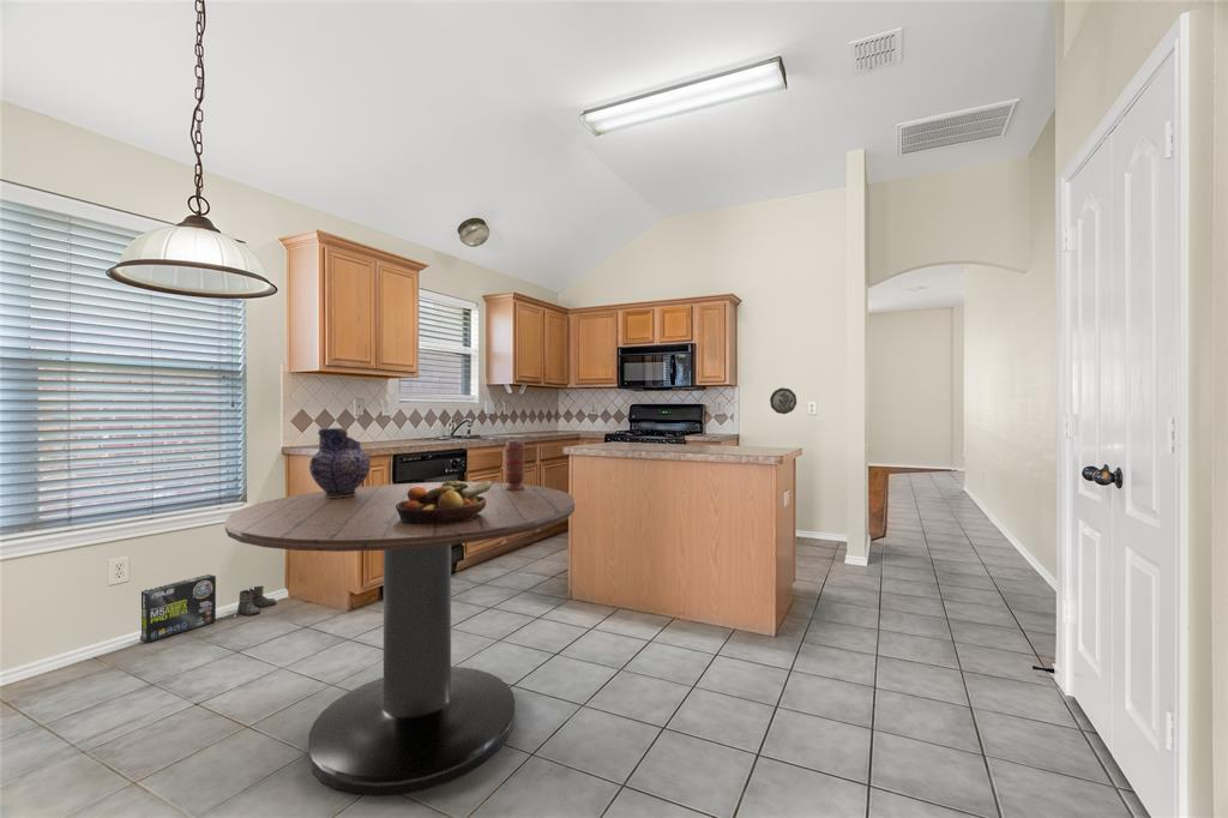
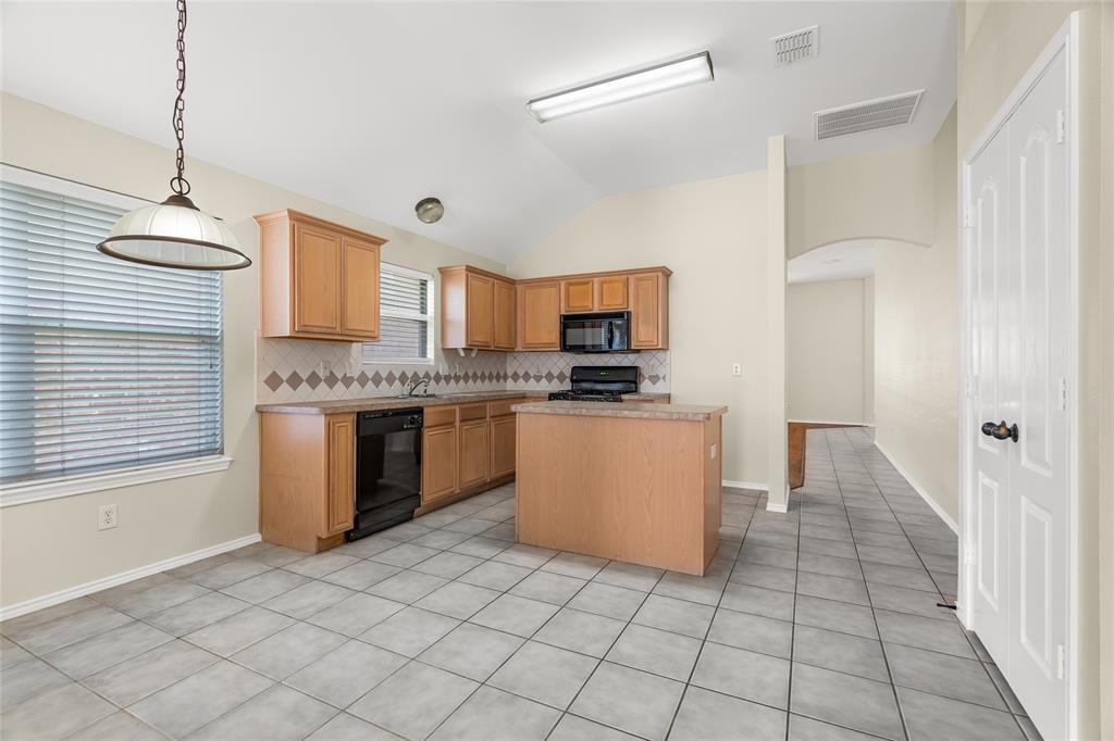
- decorative plate [769,387,797,415]
- spice grinder [504,439,526,491]
- fruit bowl [396,480,494,524]
- box [139,573,217,644]
- pottery [308,427,372,498]
- dining table [224,481,576,798]
- boots [236,585,277,616]
